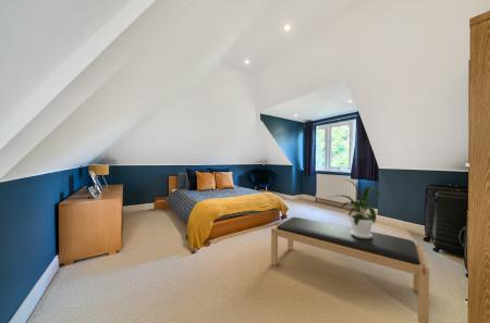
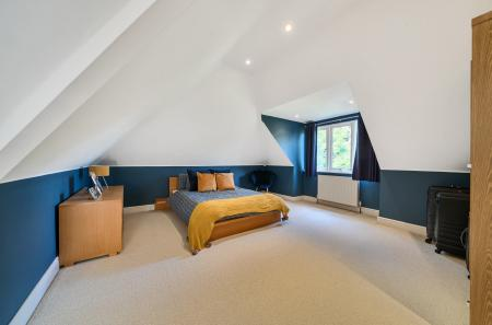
- bench [270,216,430,323]
- house plant [327,178,381,238]
